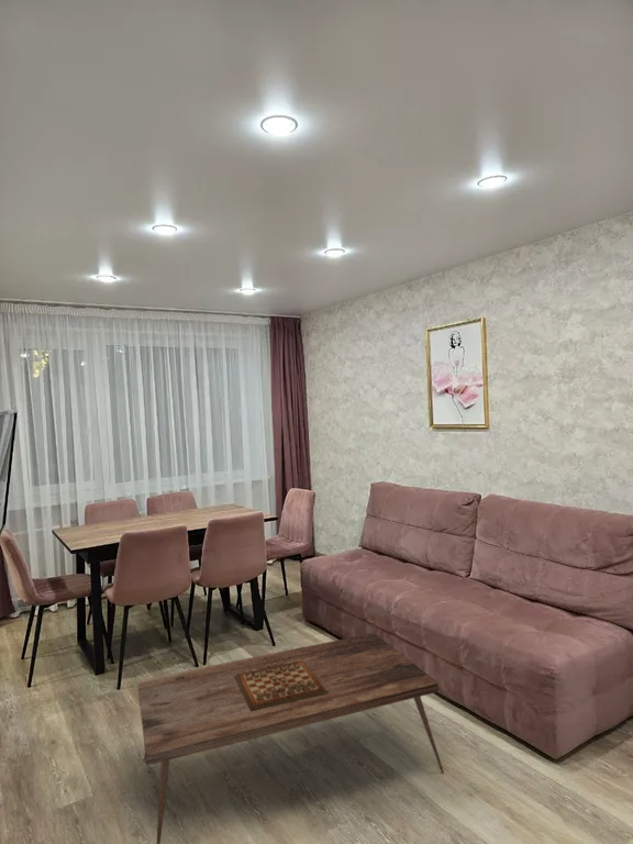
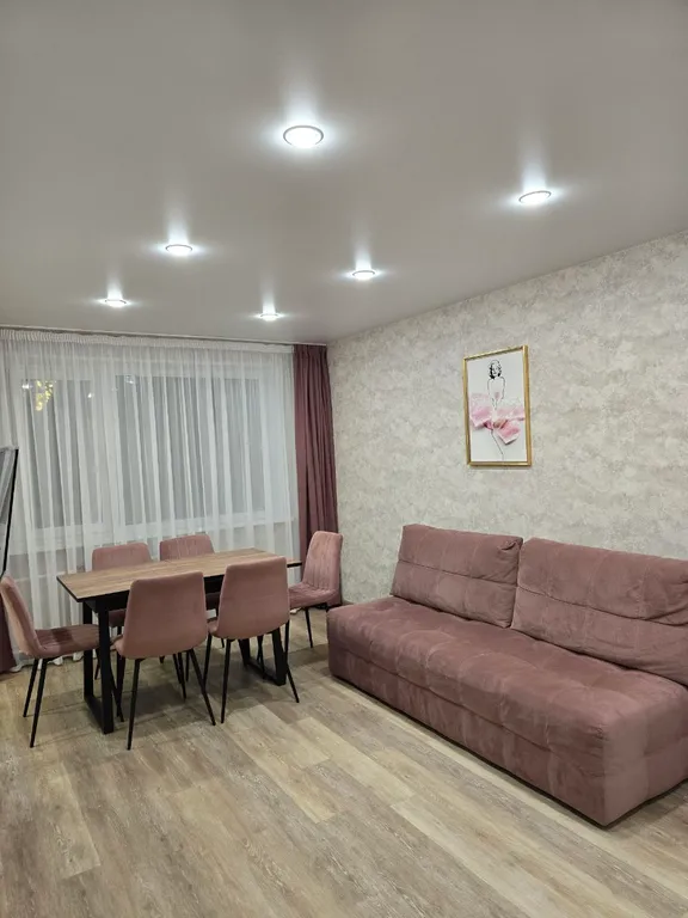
- coffee table [136,632,445,844]
